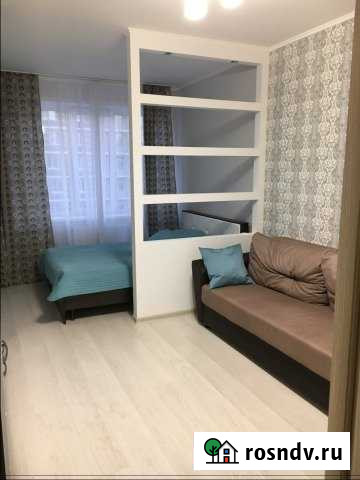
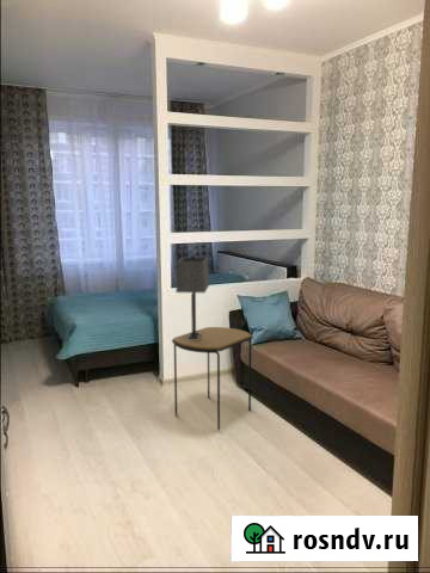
+ table lamp [174,254,210,340]
+ side table [171,326,254,431]
